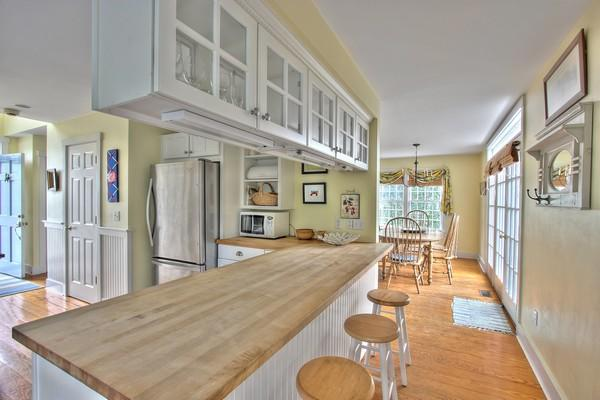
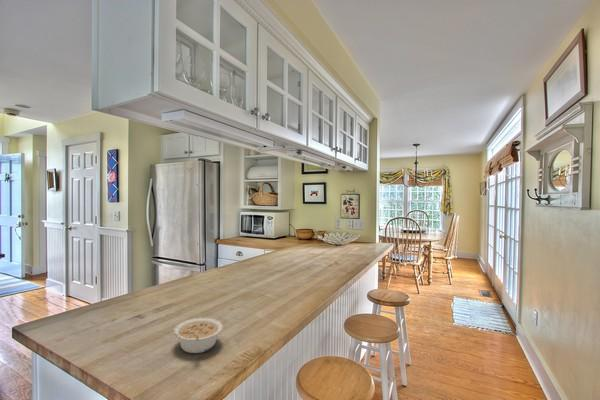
+ legume [173,317,223,354]
